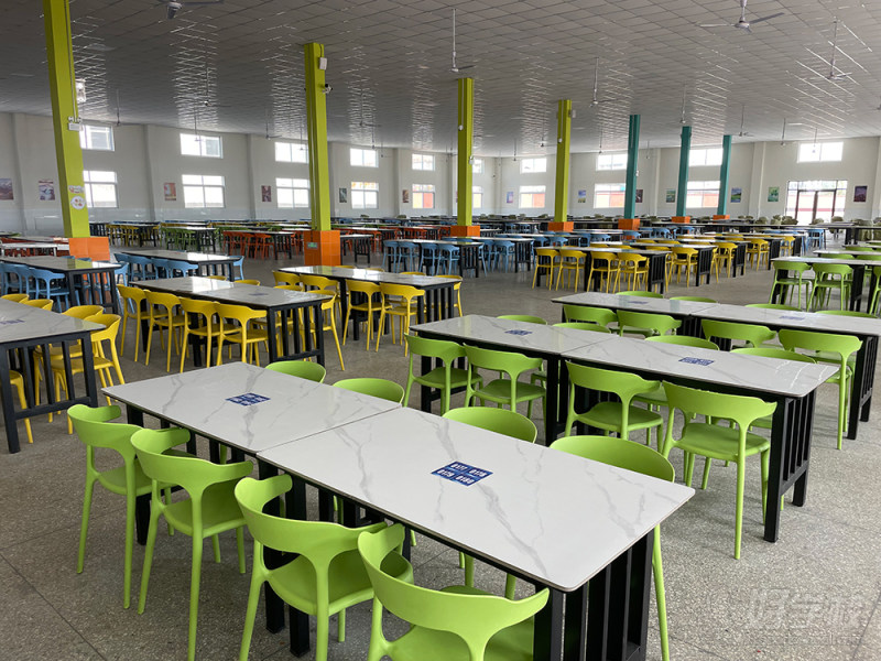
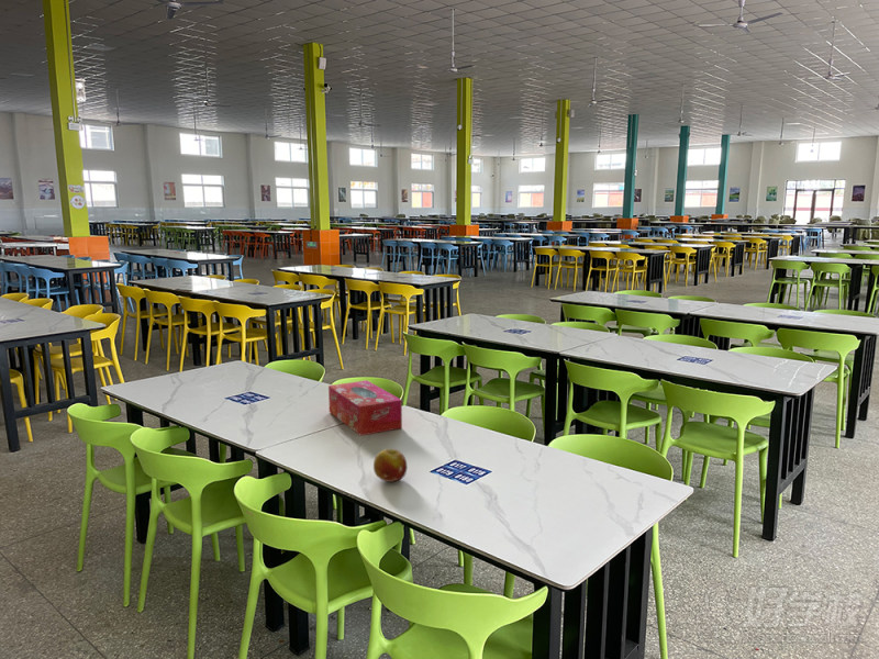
+ tissue box [327,379,403,437]
+ fruit [372,448,408,483]
